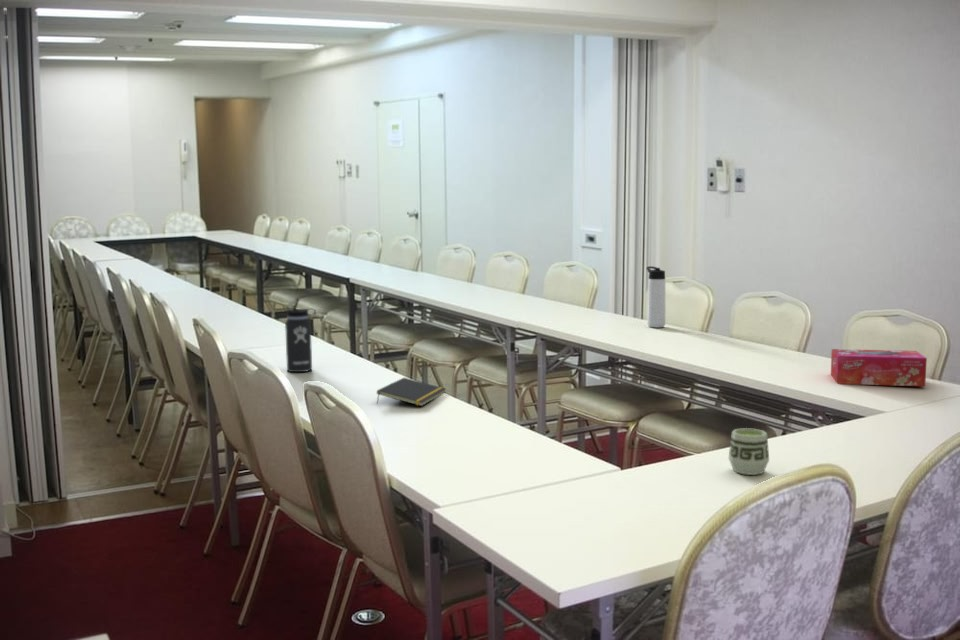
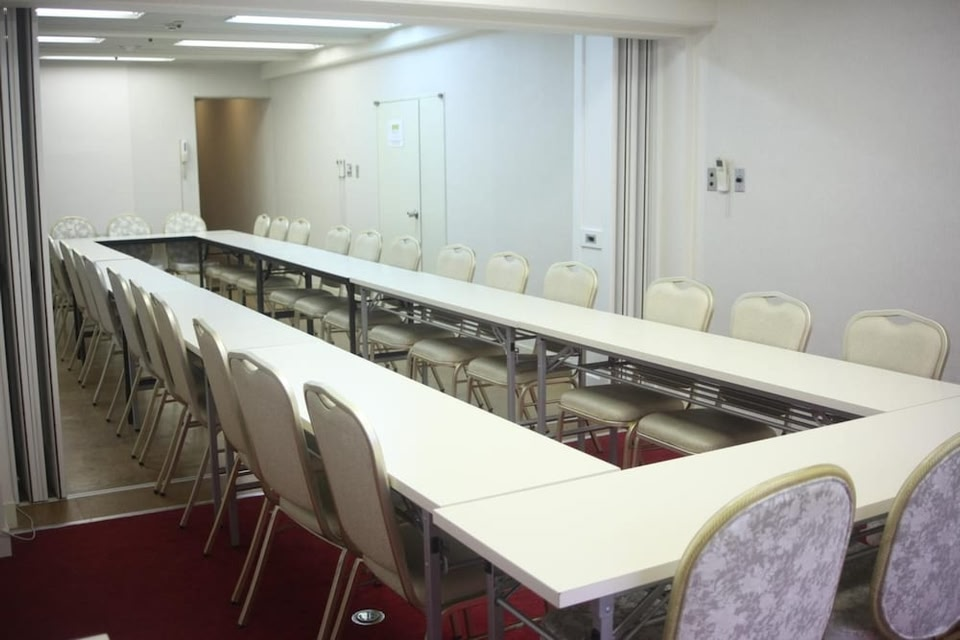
- notepad [376,377,447,407]
- cup [728,427,770,476]
- tissue box [830,348,928,387]
- thermos bottle [646,265,666,329]
- thermos bottle [284,298,317,373]
